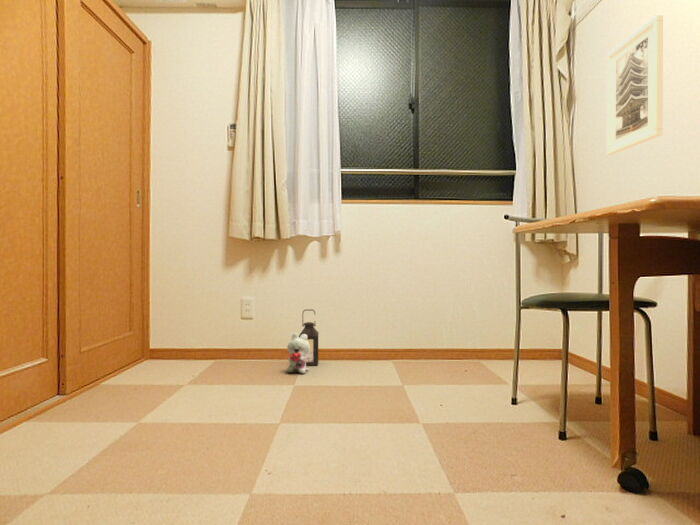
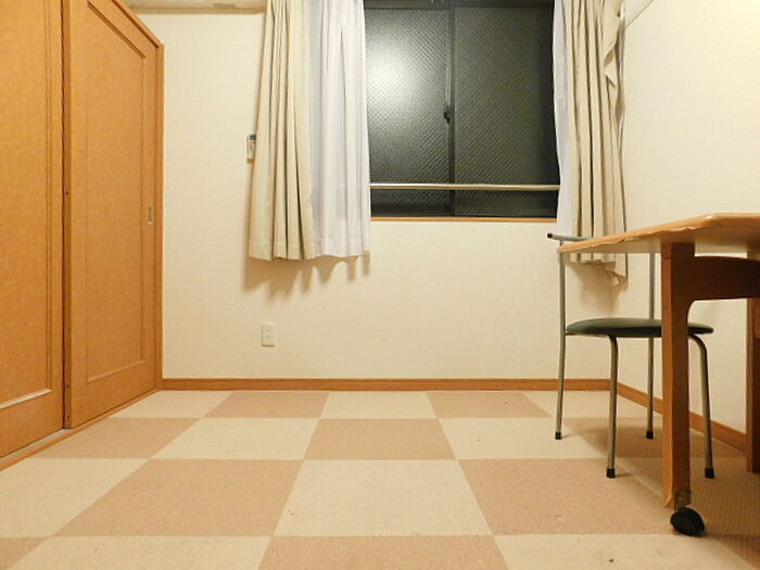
- plush toy [285,332,310,375]
- lantern [298,309,320,367]
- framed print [606,14,664,156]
